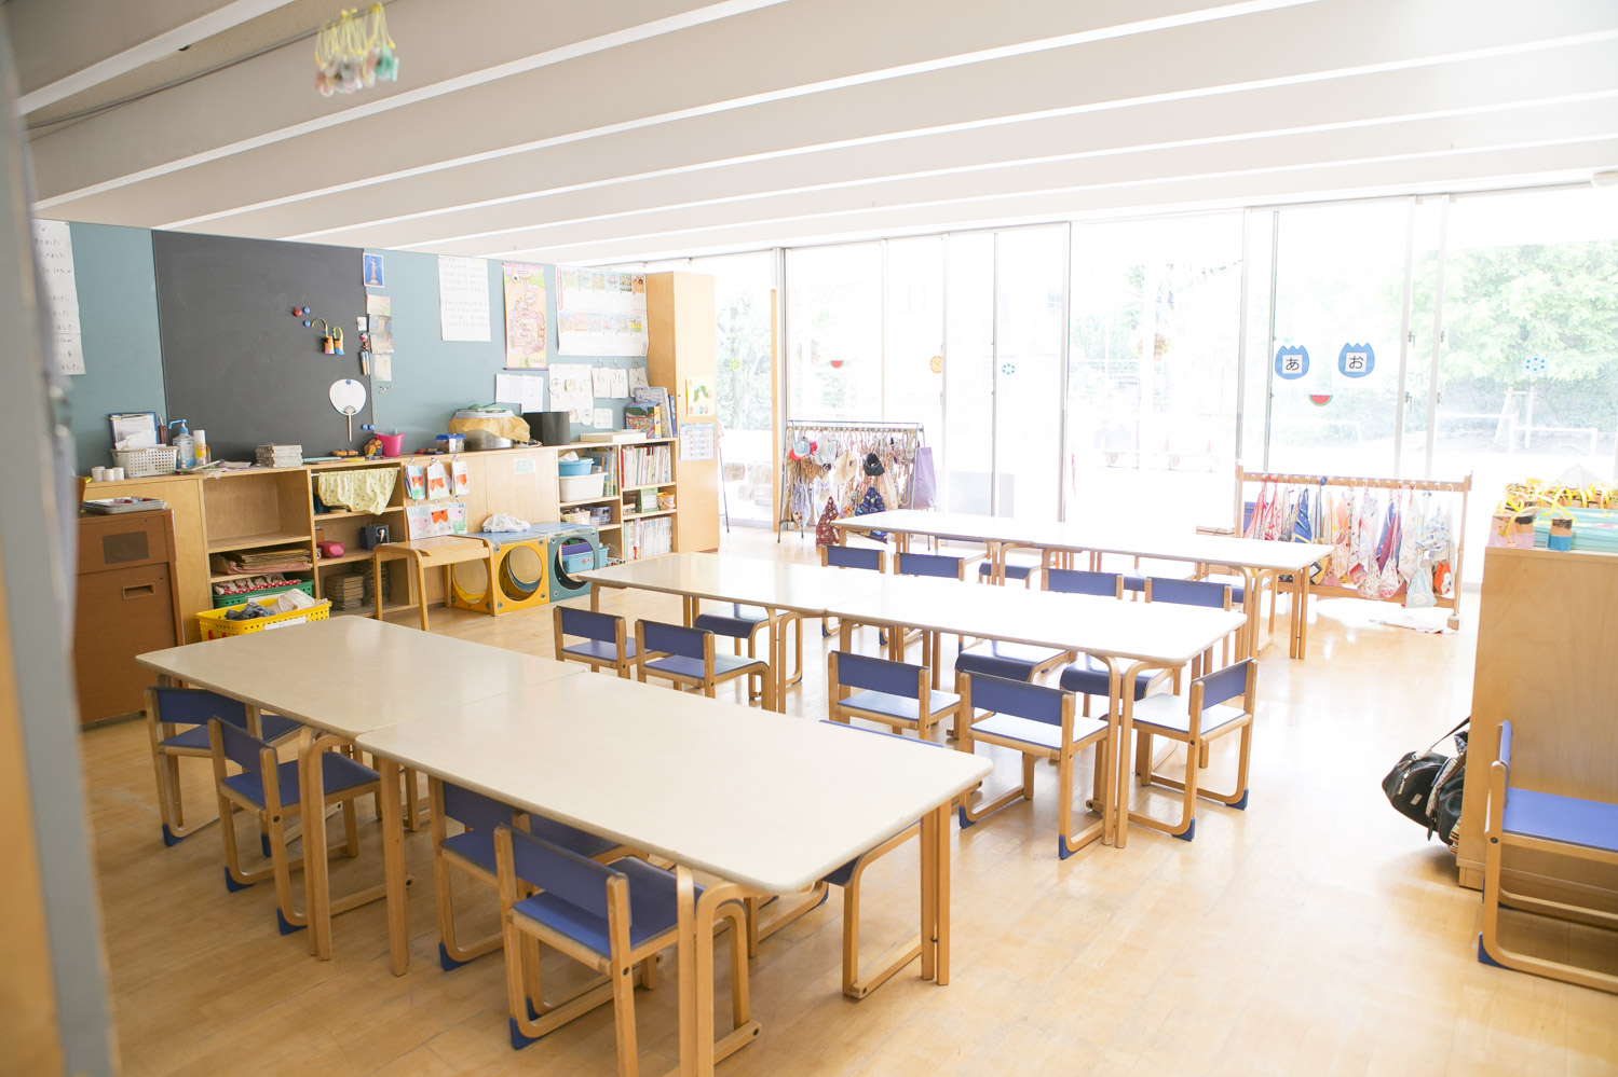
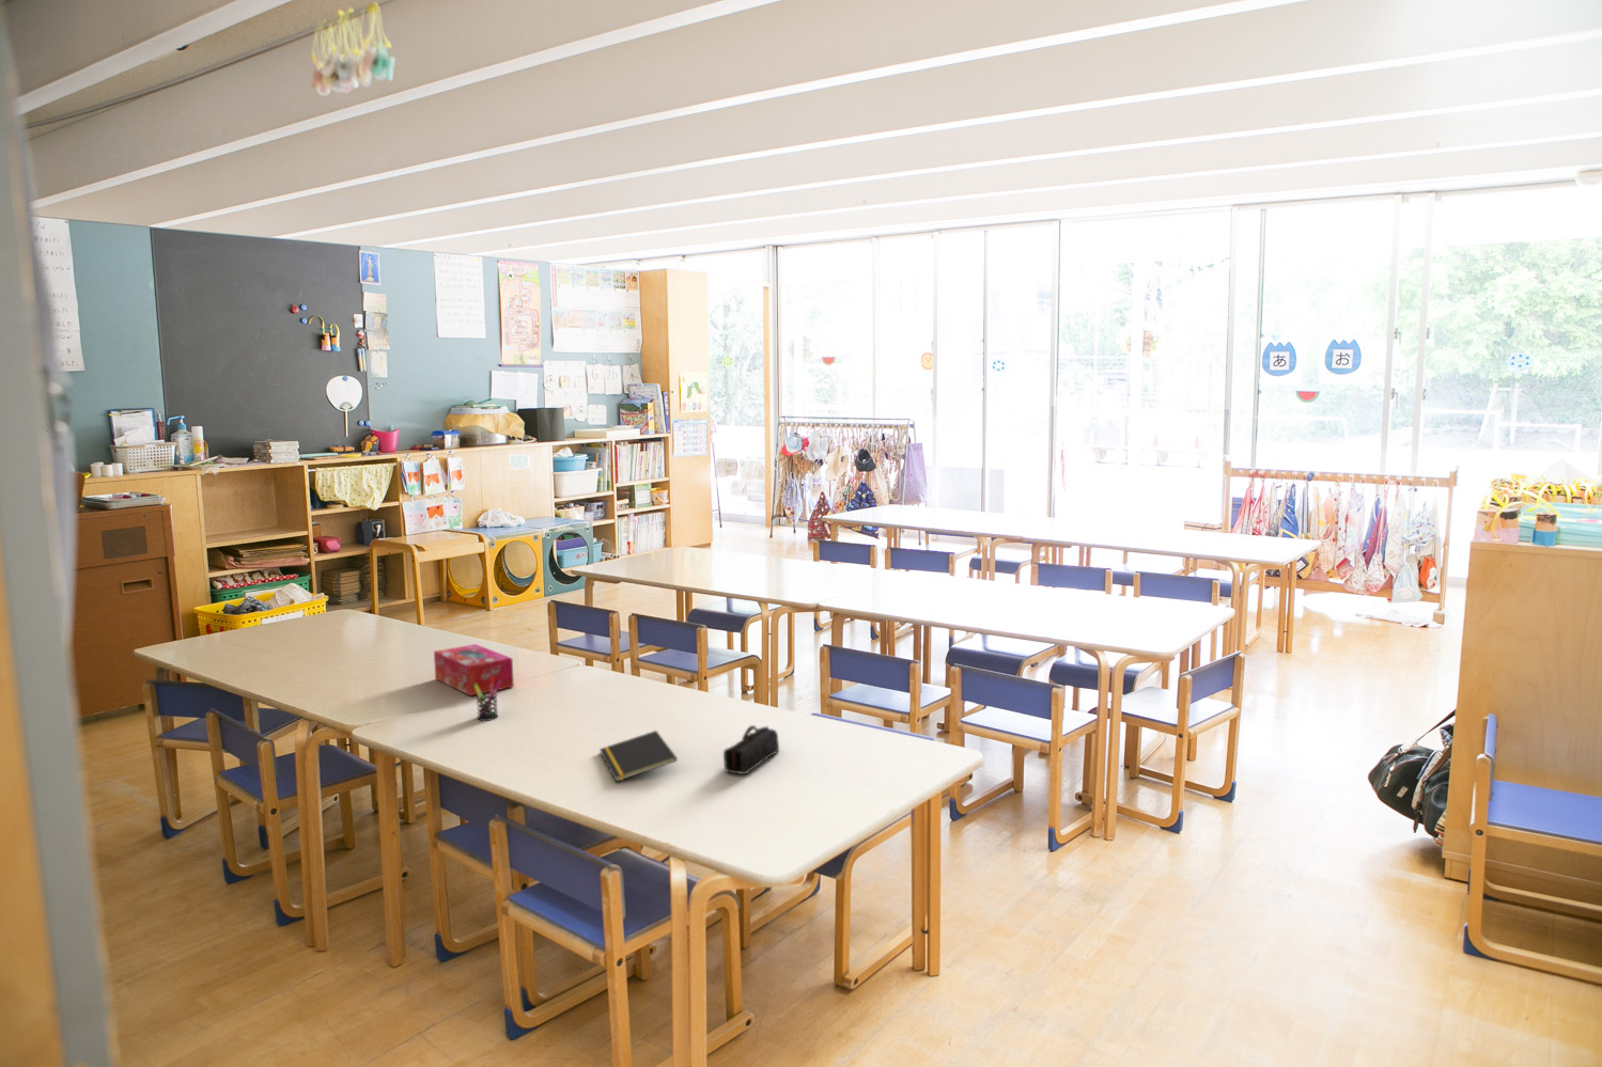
+ pencil case [723,724,780,775]
+ tissue box [432,643,515,697]
+ notepad [598,730,679,782]
+ pen holder [474,676,501,722]
